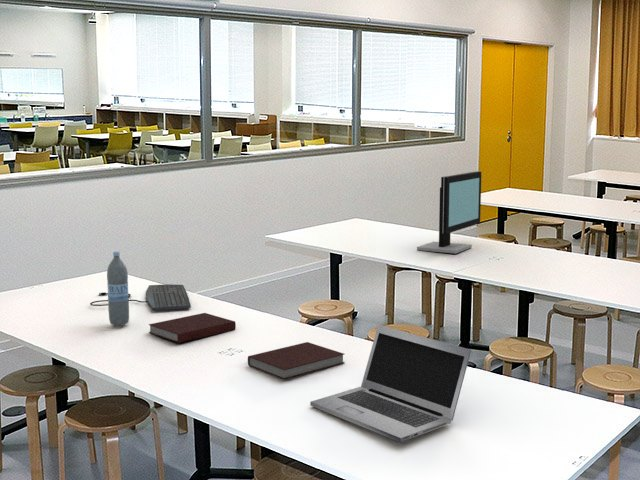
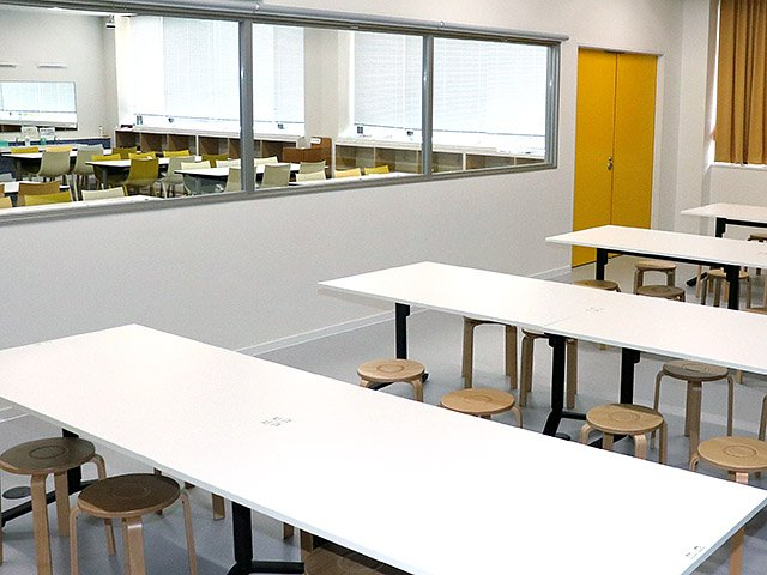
- notebook [148,312,237,344]
- notebook [247,341,346,380]
- computer monitor [416,170,482,254]
- water bottle [106,250,130,327]
- keyboard [89,284,192,311]
- laptop [309,324,472,443]
